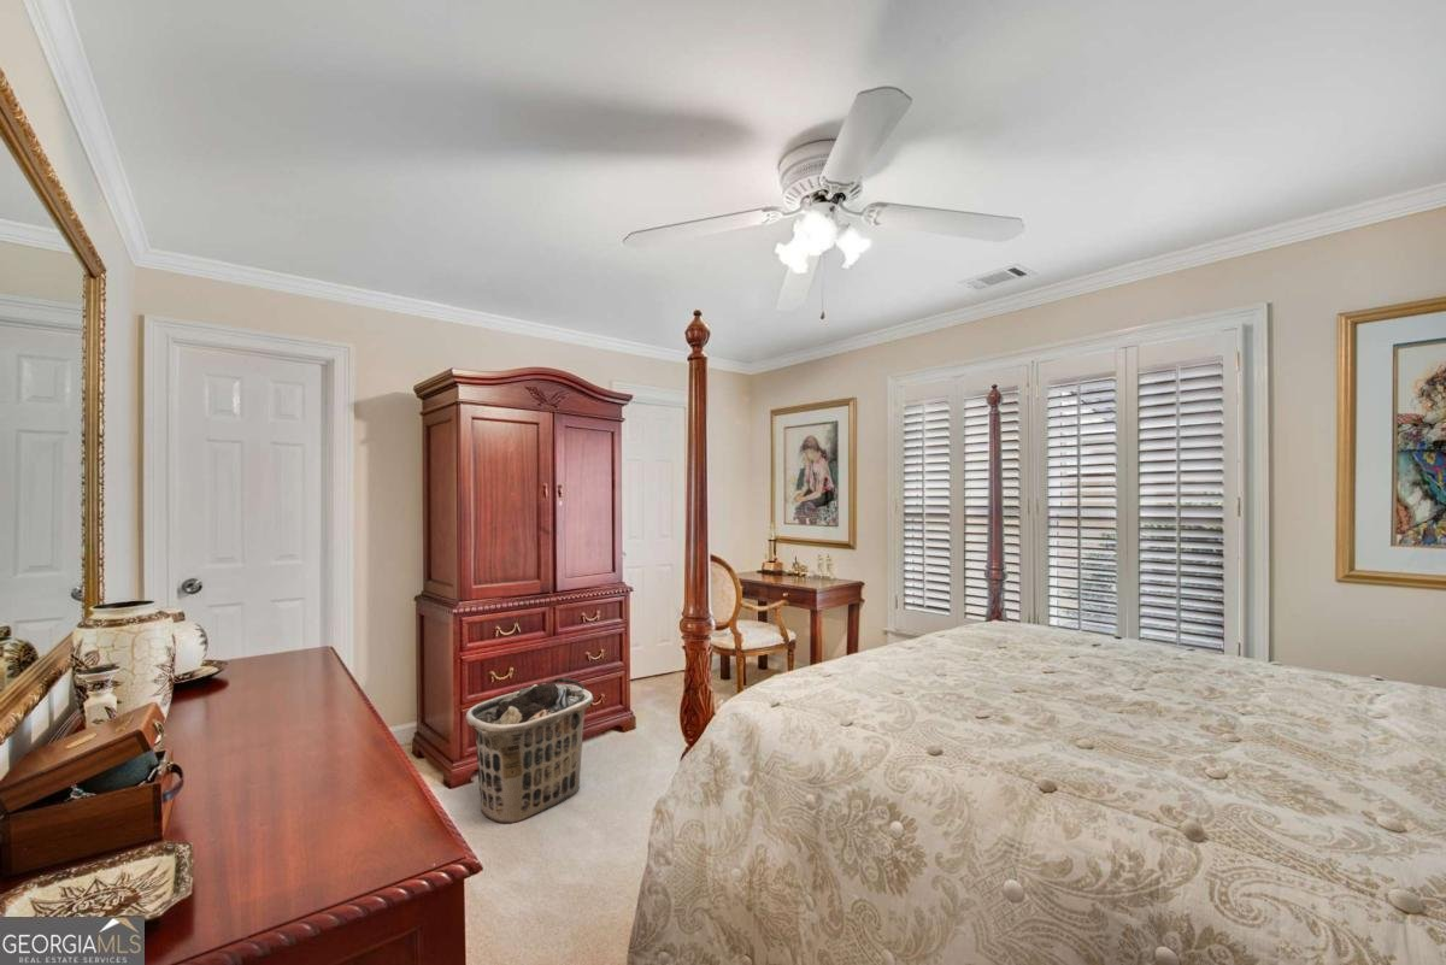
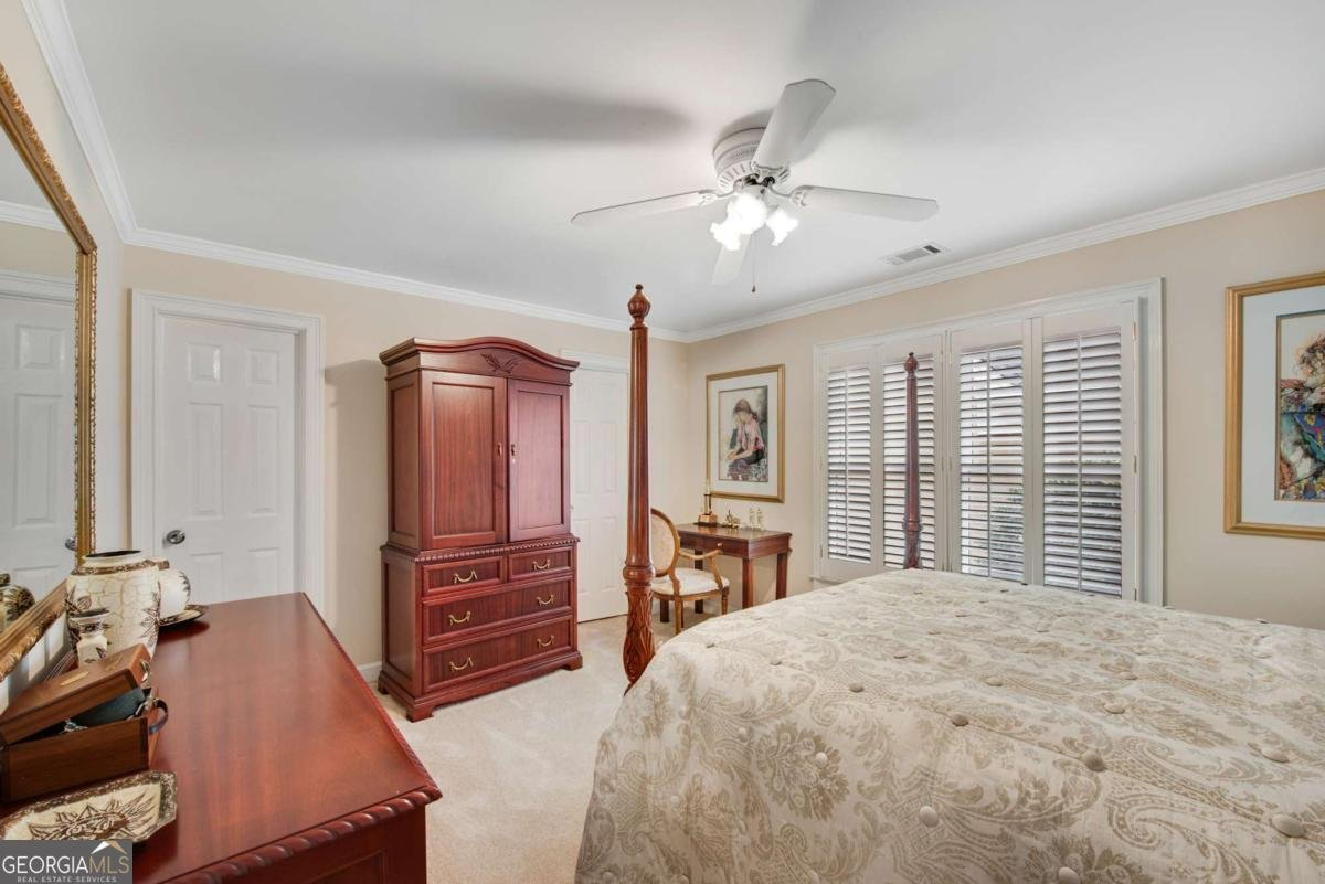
- clothes hamper [465,677,594,824]
